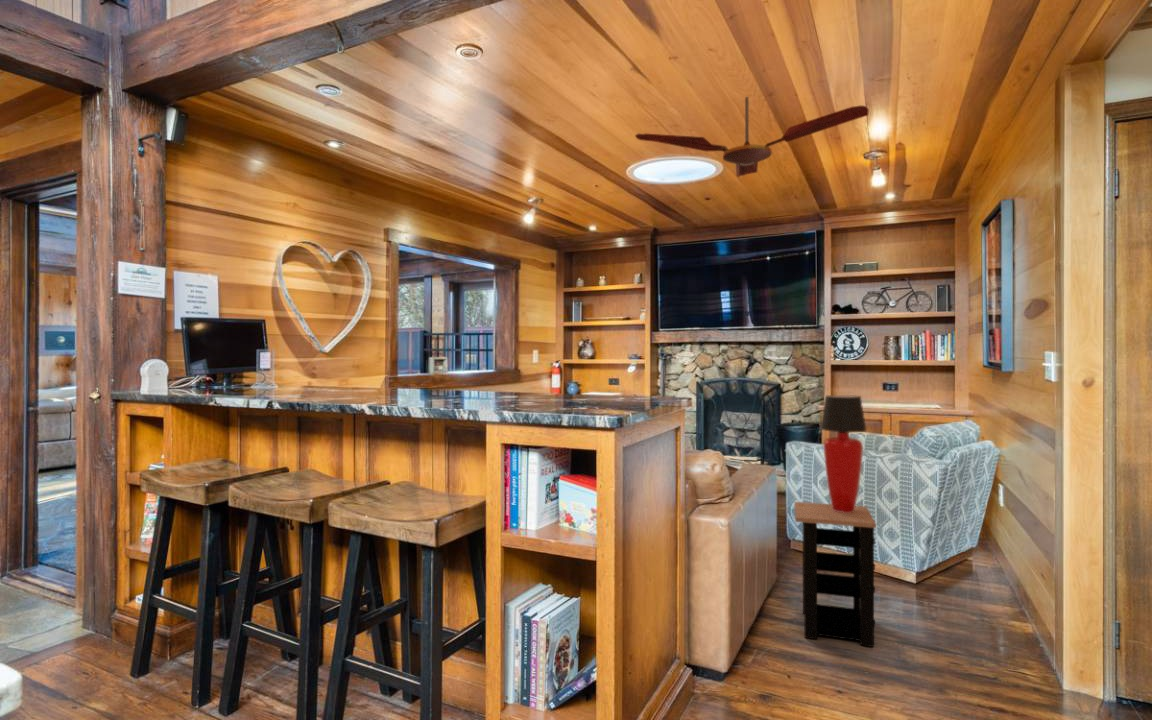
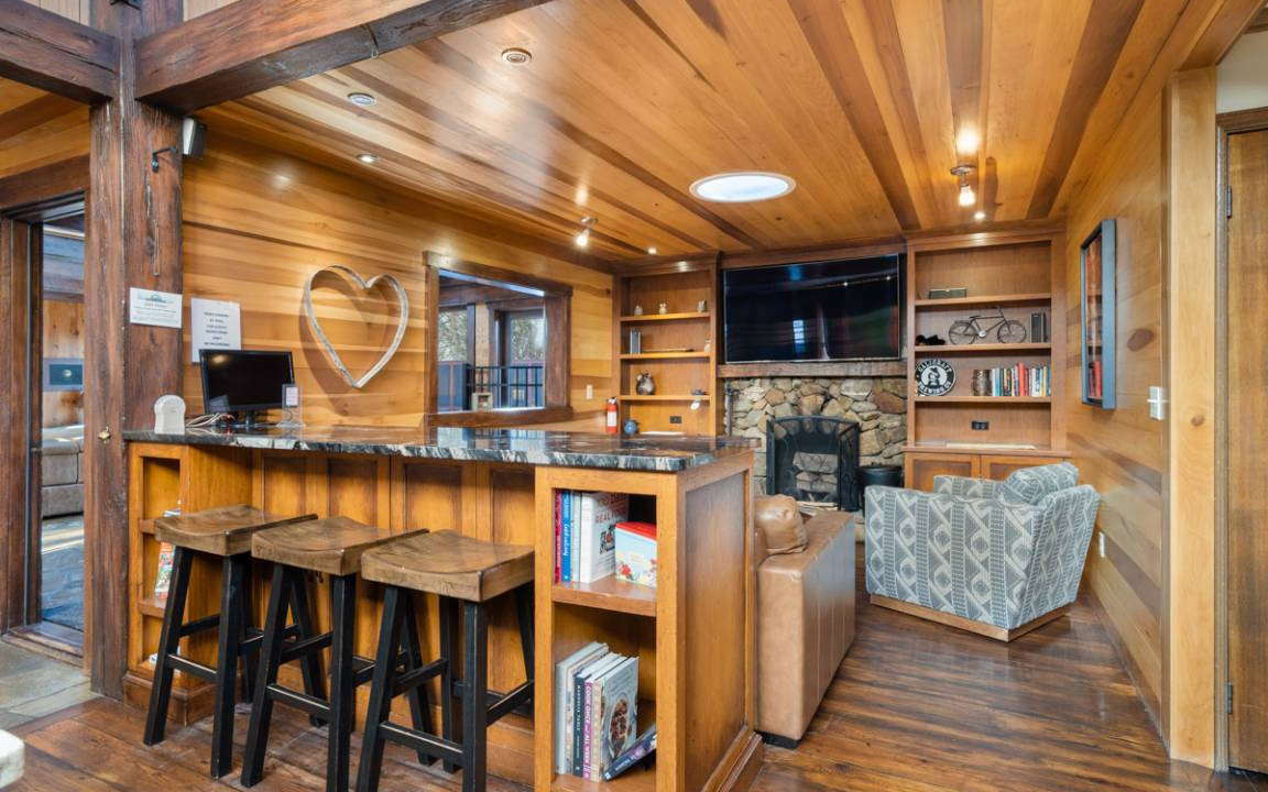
- side table [794,501,877,648]
- table lamp [819,394,868,513]
- ceiling fan [634,96,870,179]
